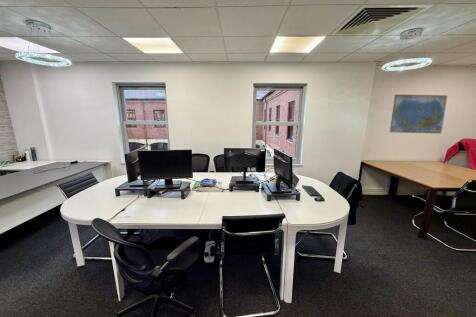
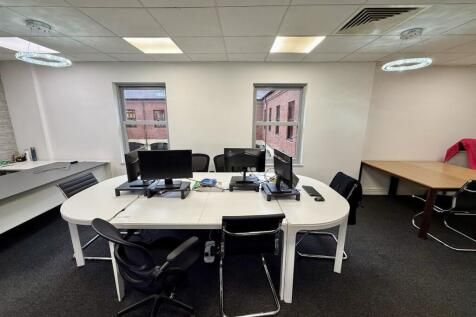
- world map [389,94,448,134]
